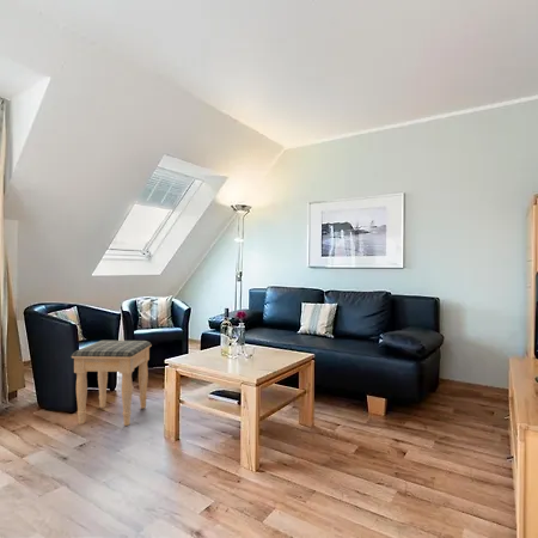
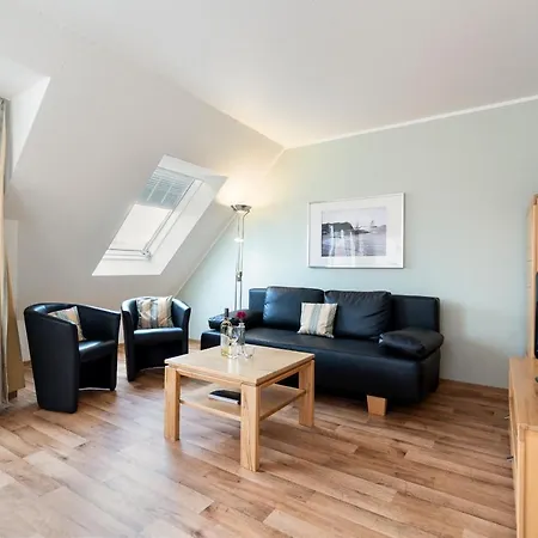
- footstool [71,340,153,427]
